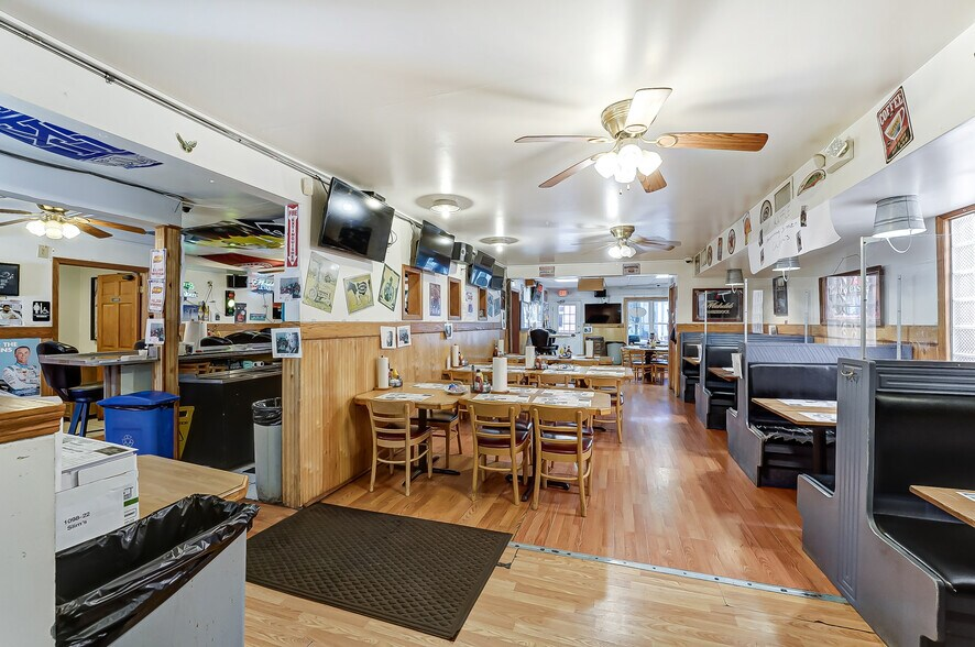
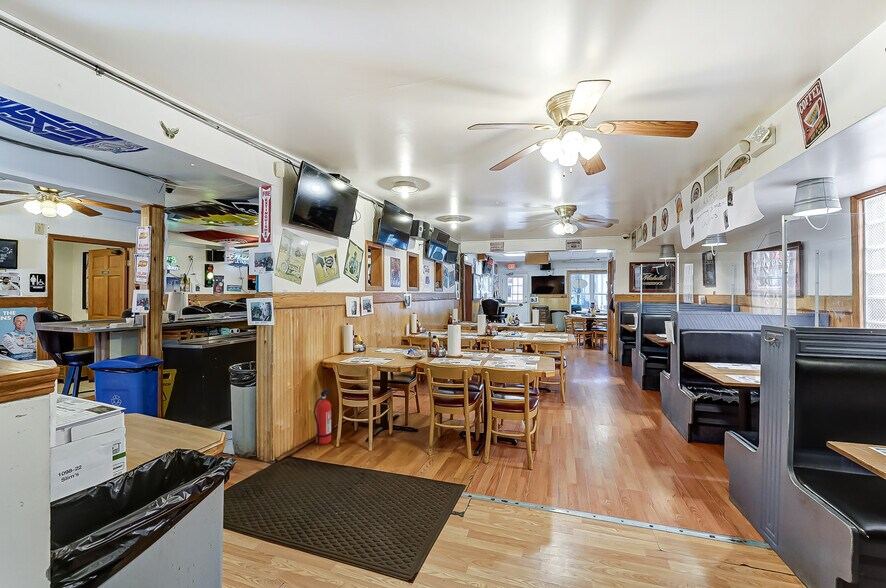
+ fire extinguisher [313,387,333,446]
